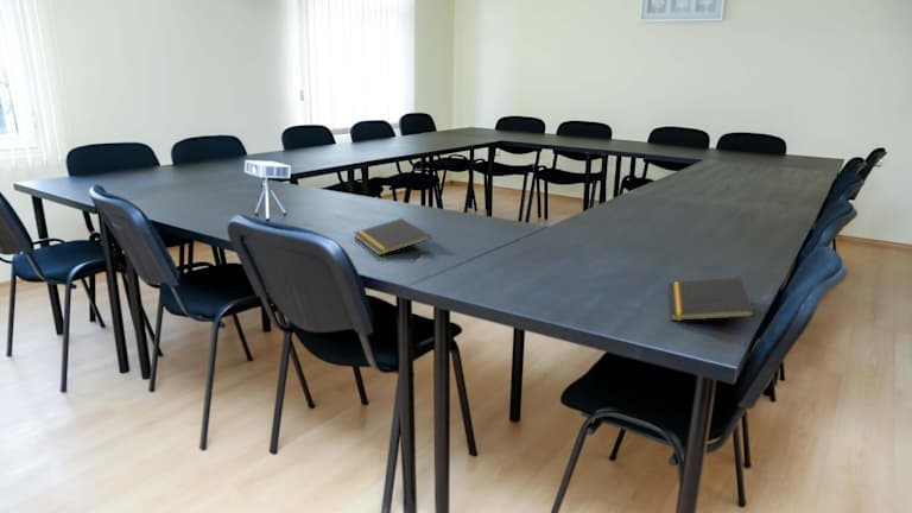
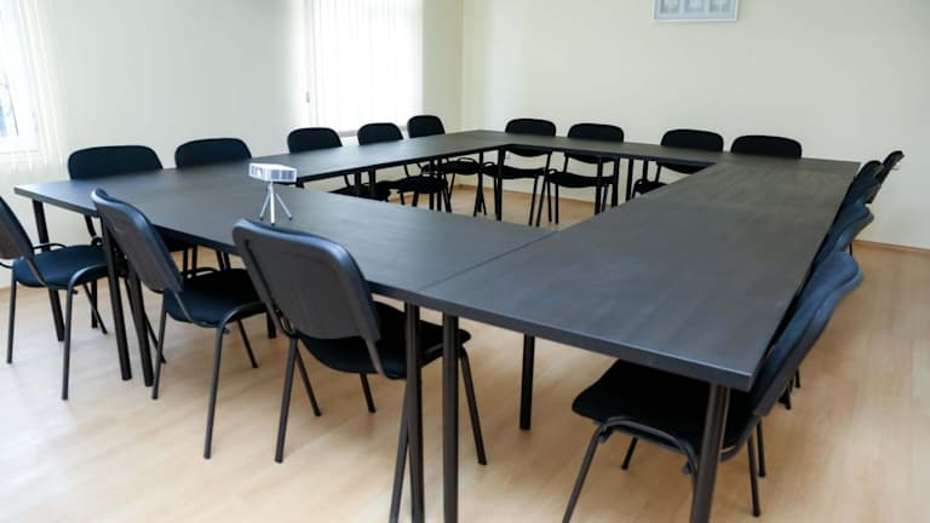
- notepad [353,217,432,256]
- notepad [667,277,755,322]
